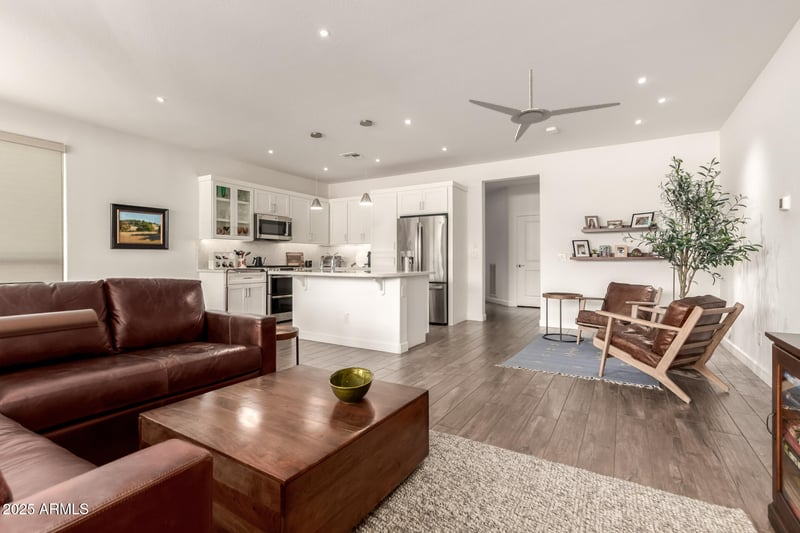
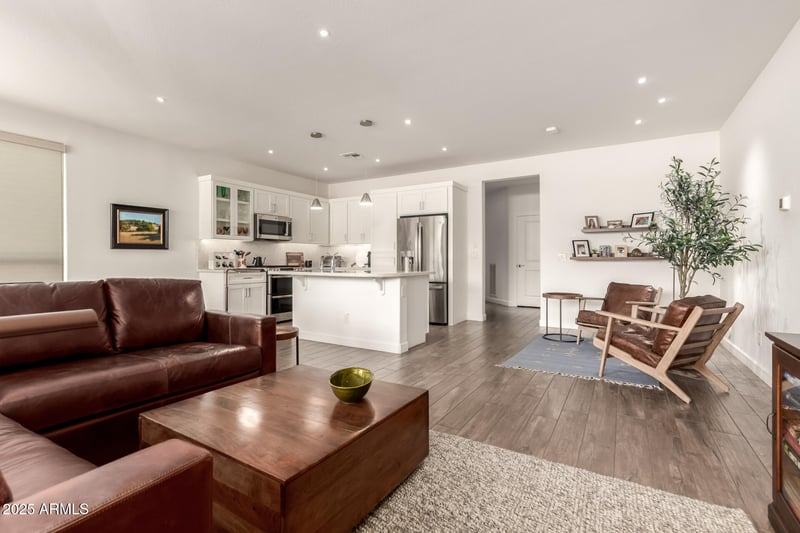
- ceiling fan [468,68,621,143]
